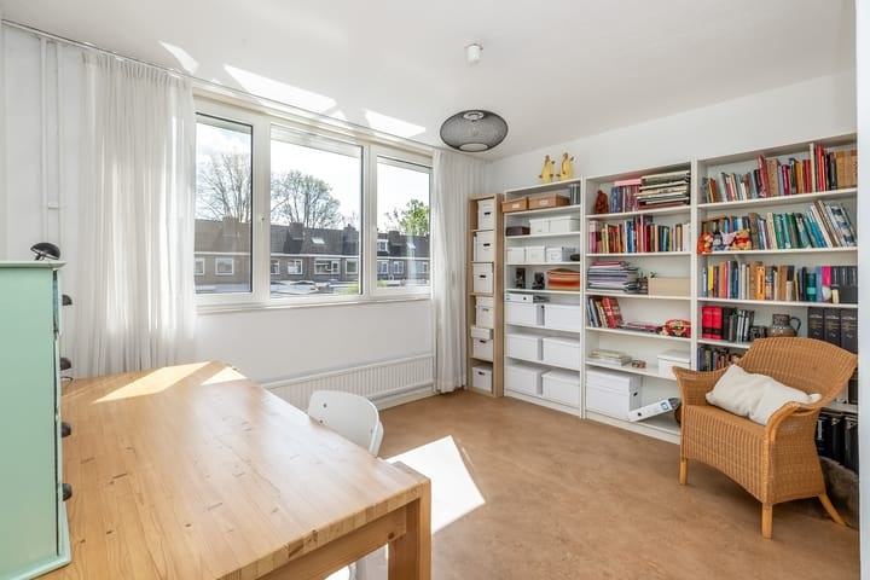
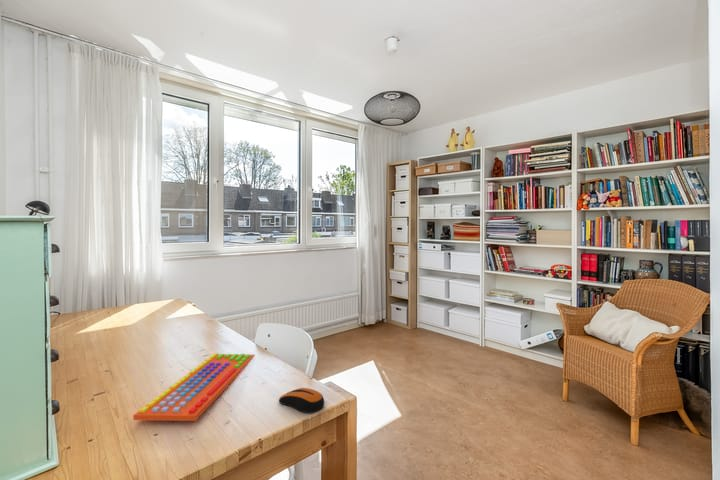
+ keyboard [132,352,255,422]
+ computer mouse [278,387,325,414]
